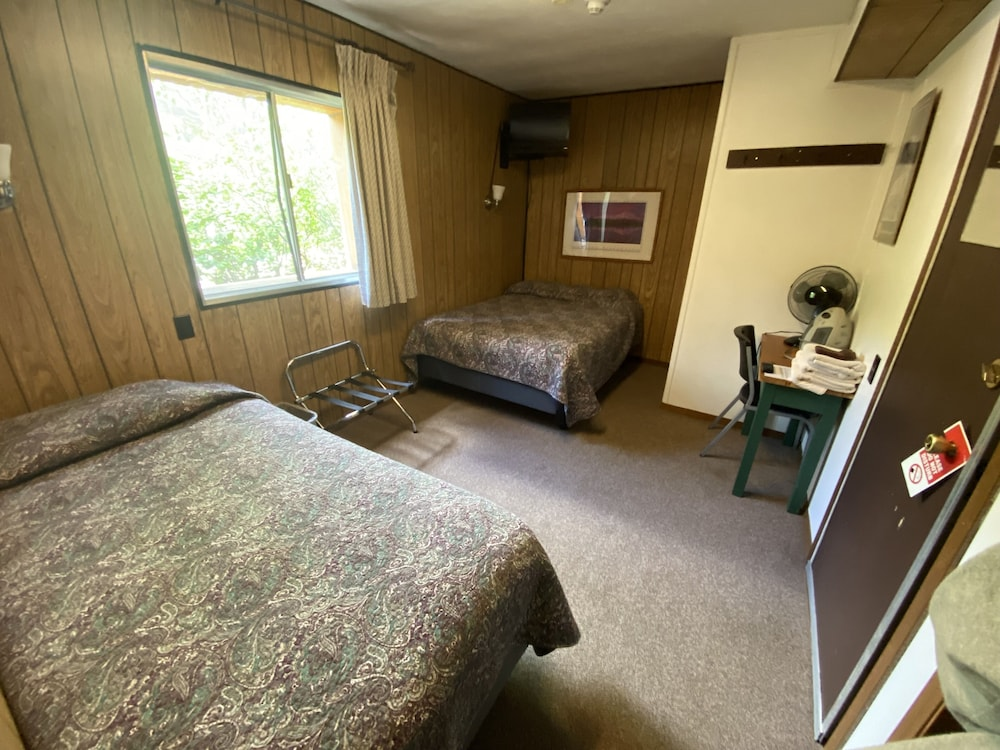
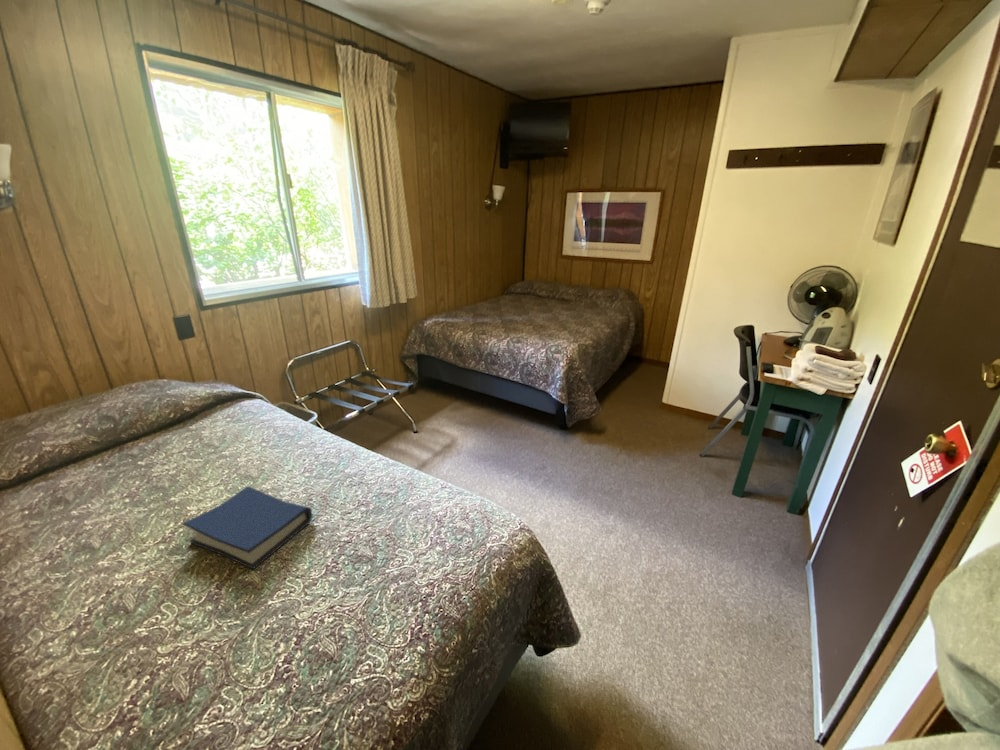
+ hardback book [183,485,314,571]
